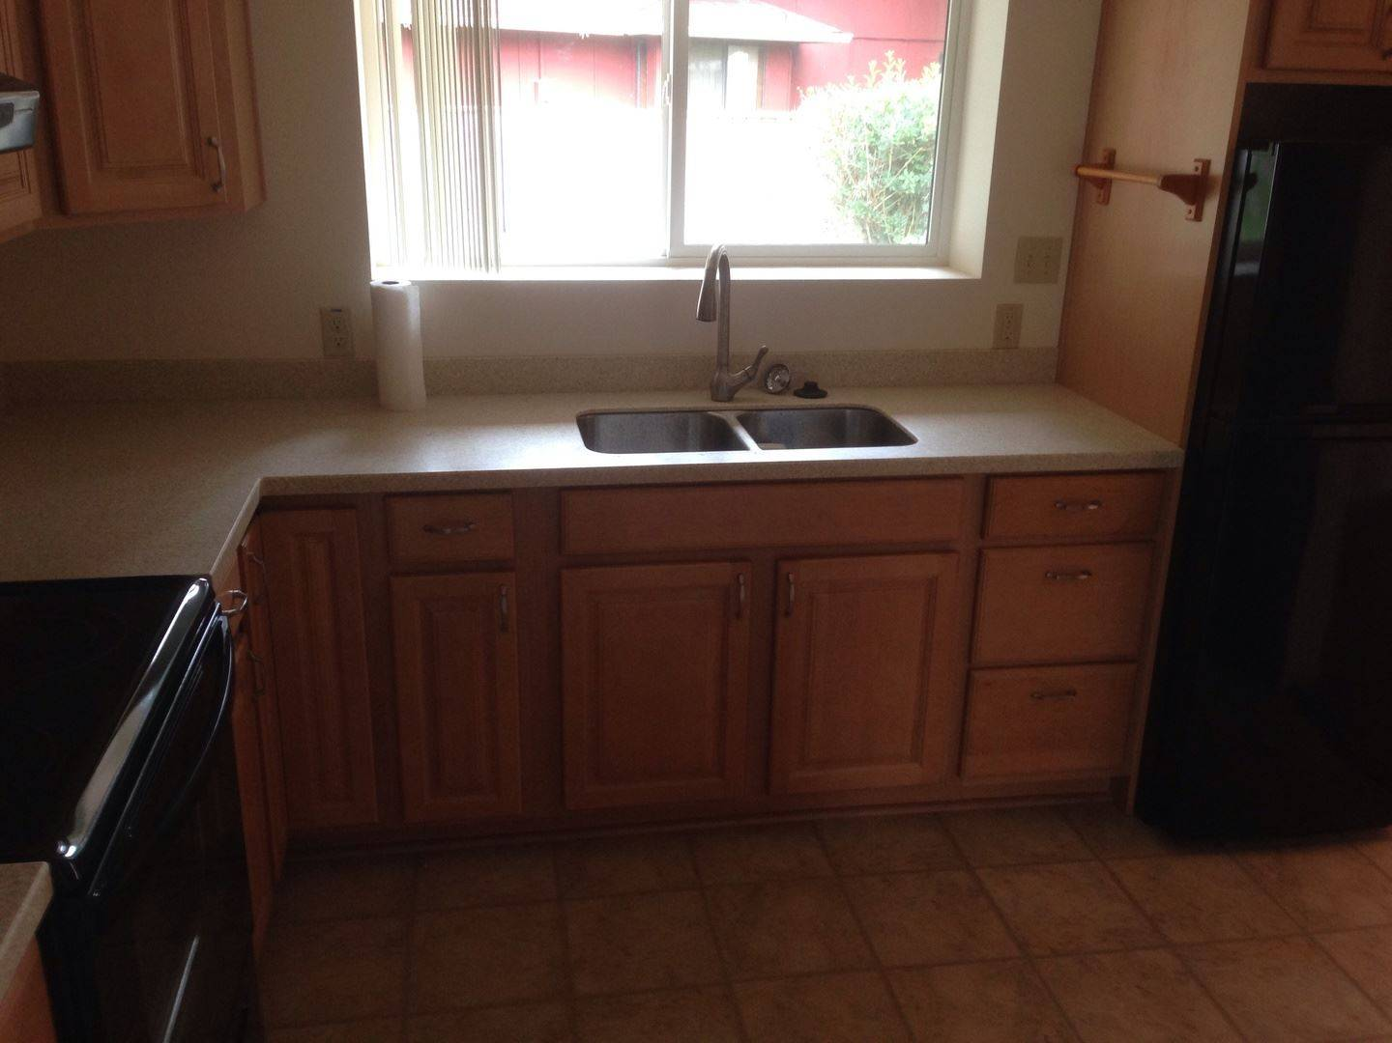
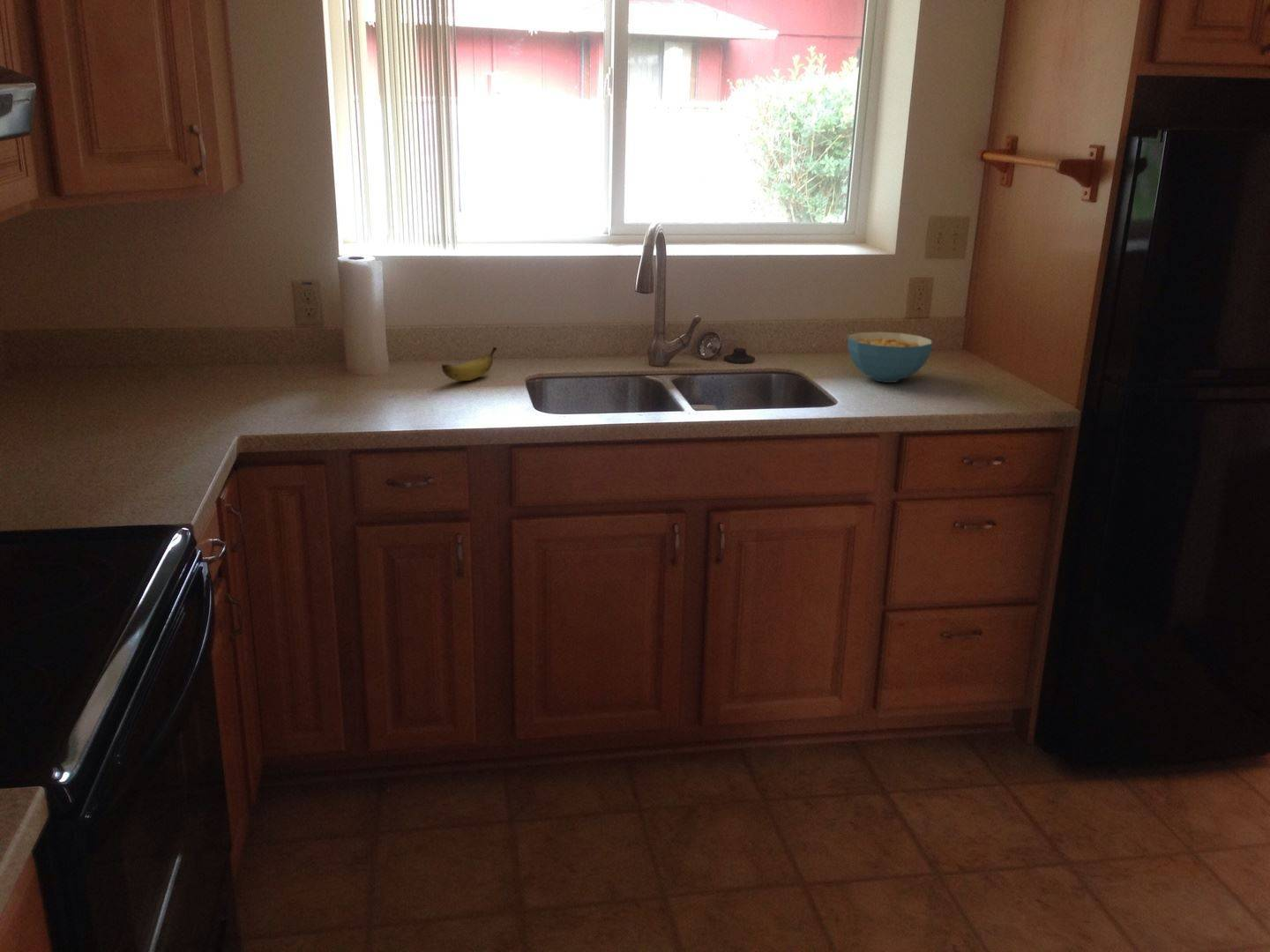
+ cereal bowl [847,331,933,383]
+ banana [441,346,498,382]
